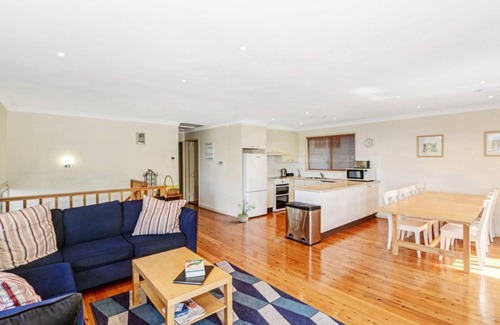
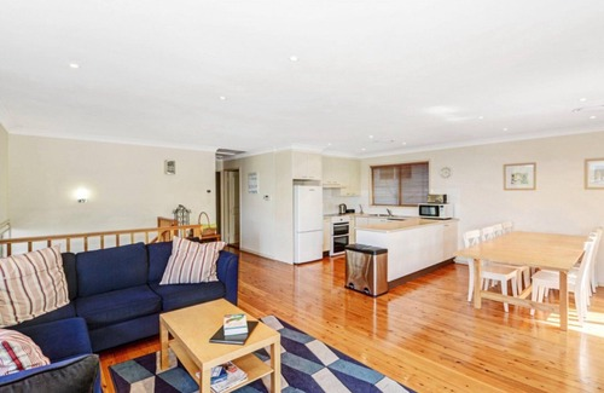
- potted plant [236,197,256,223]
